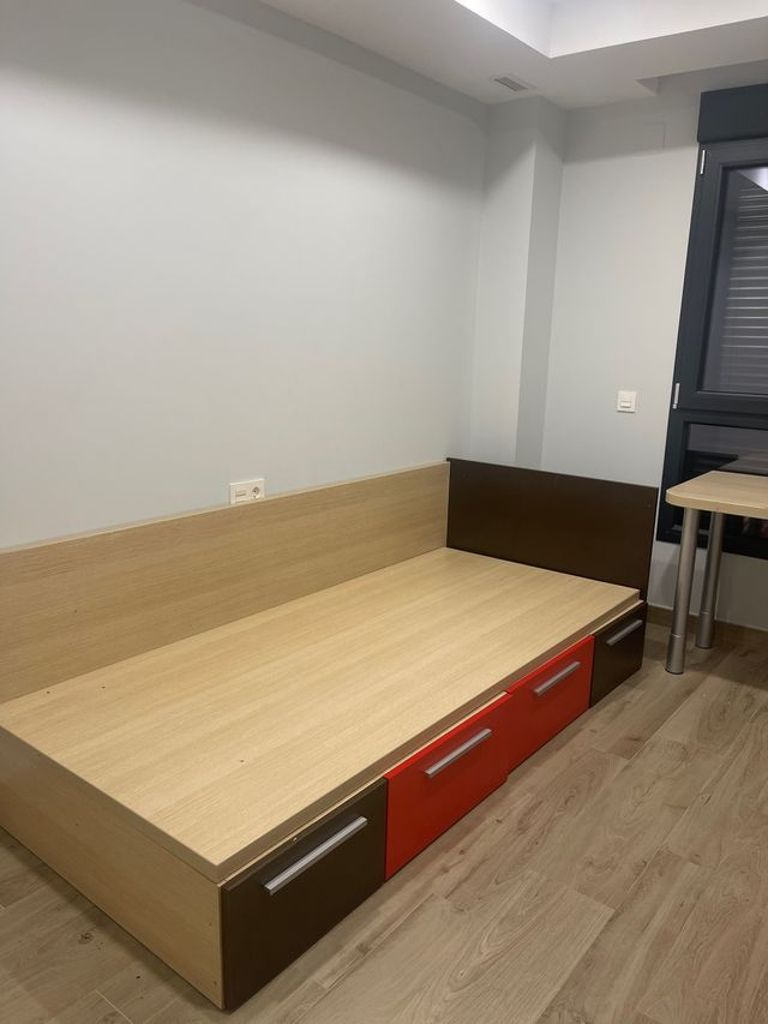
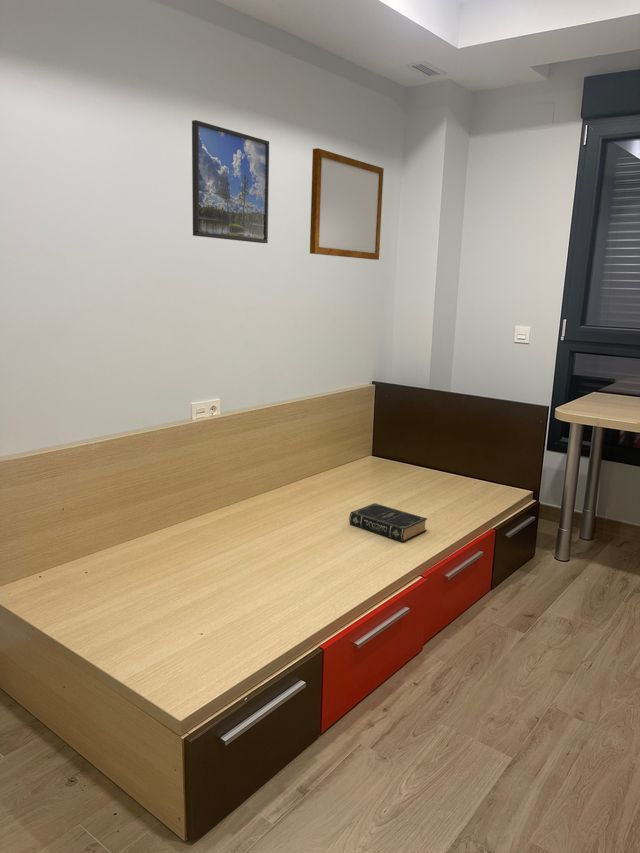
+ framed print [191,119,270,244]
+ book [348,502,428,543]
+ writing board [309,147,385,261]
